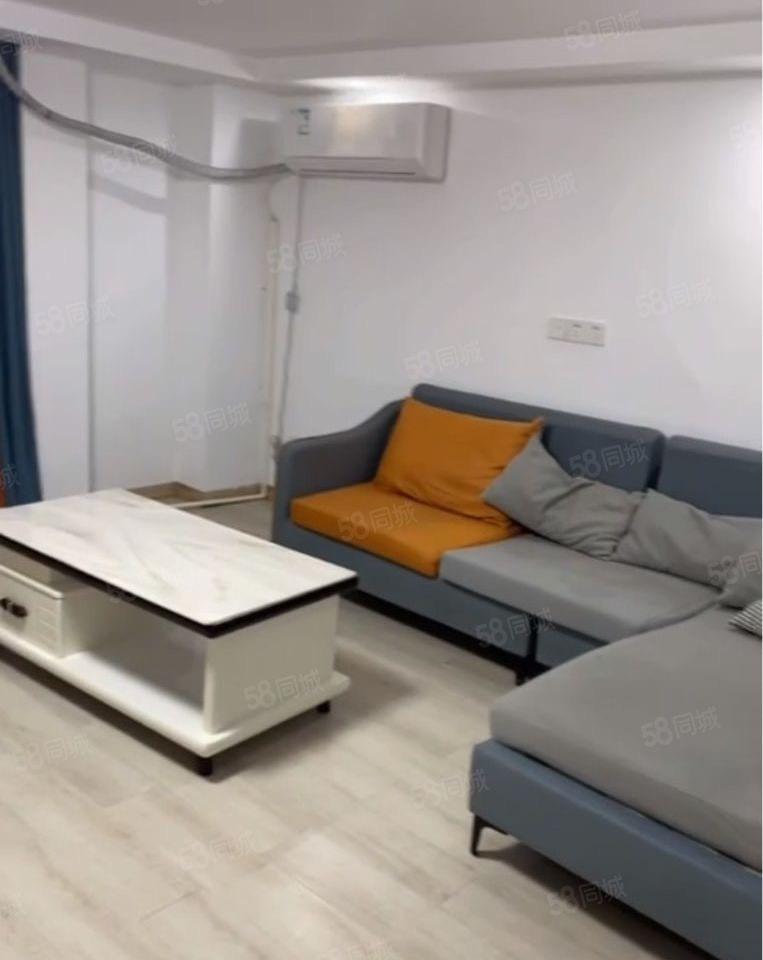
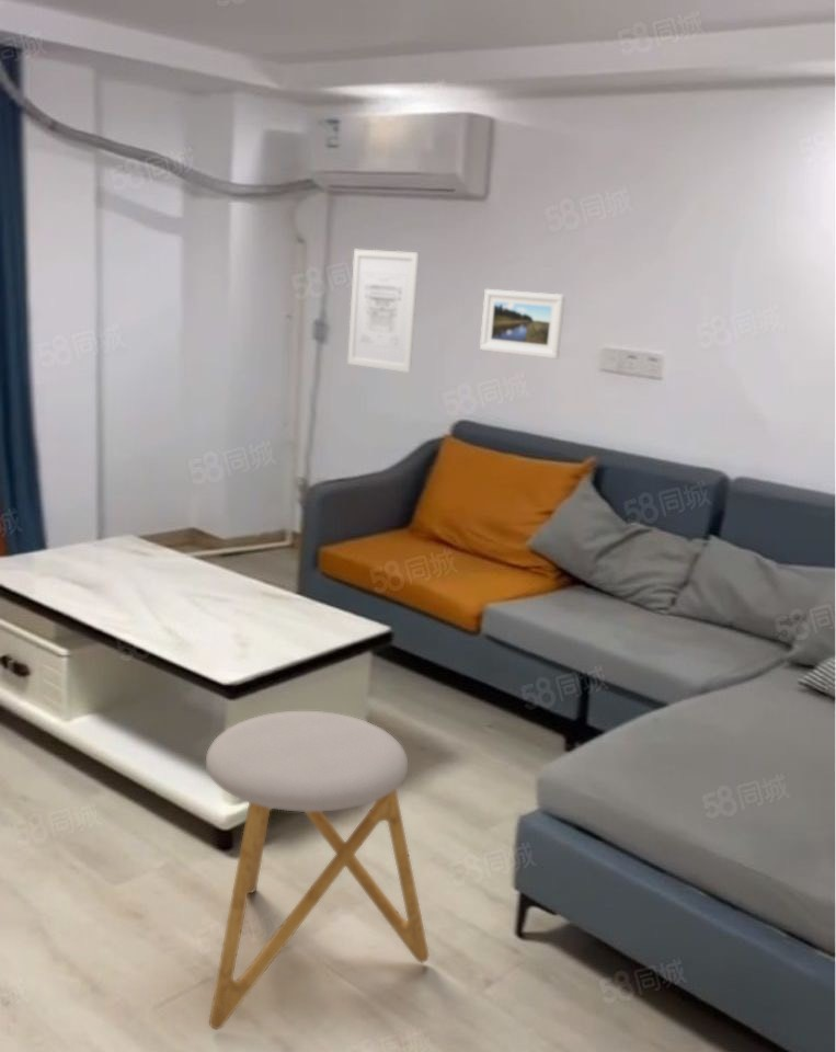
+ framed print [479,288,566,359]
+ stool [205,710,430,1031]
+ wall art [346,248,420,374]
